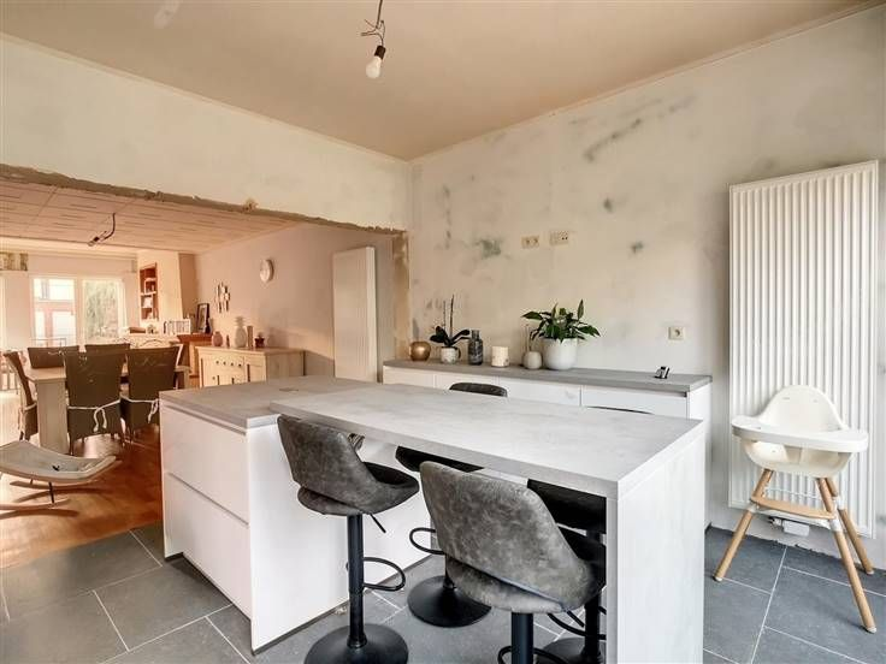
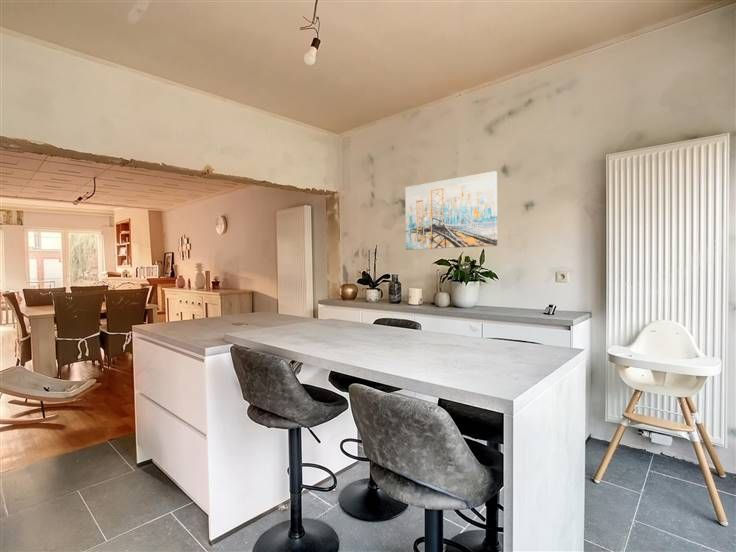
+ wall art [404,170,498,251]
